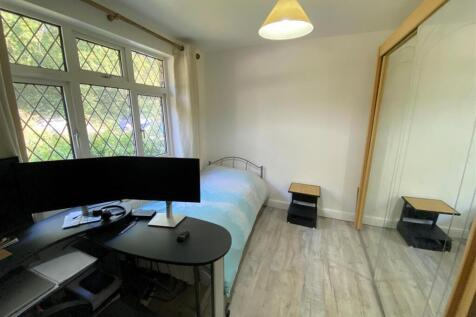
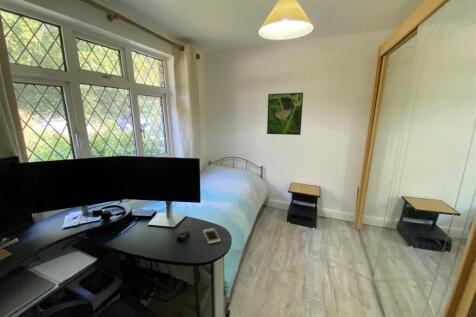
+ cell phone [202,227,222,245]
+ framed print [266,92,304,136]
